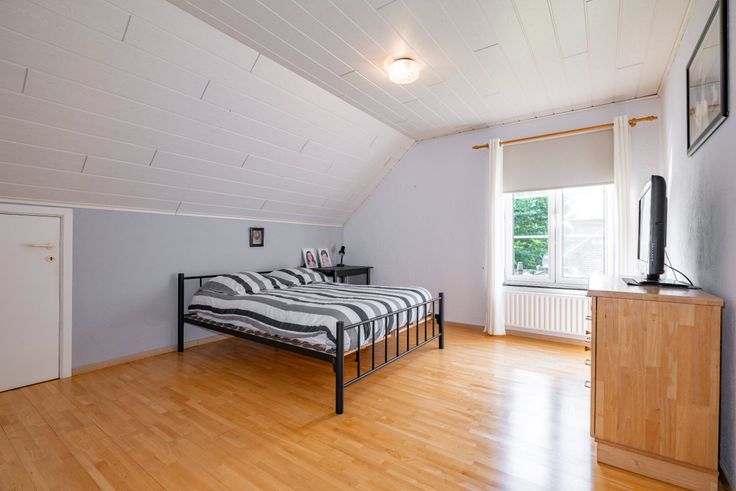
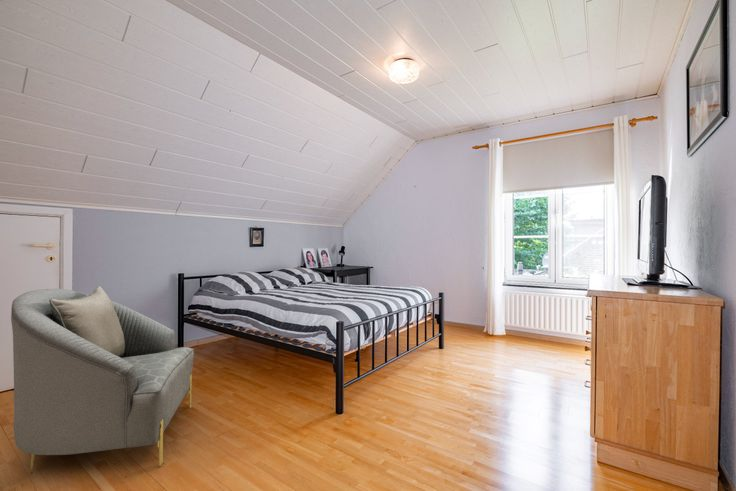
+ armchair [10,285,195,471]
